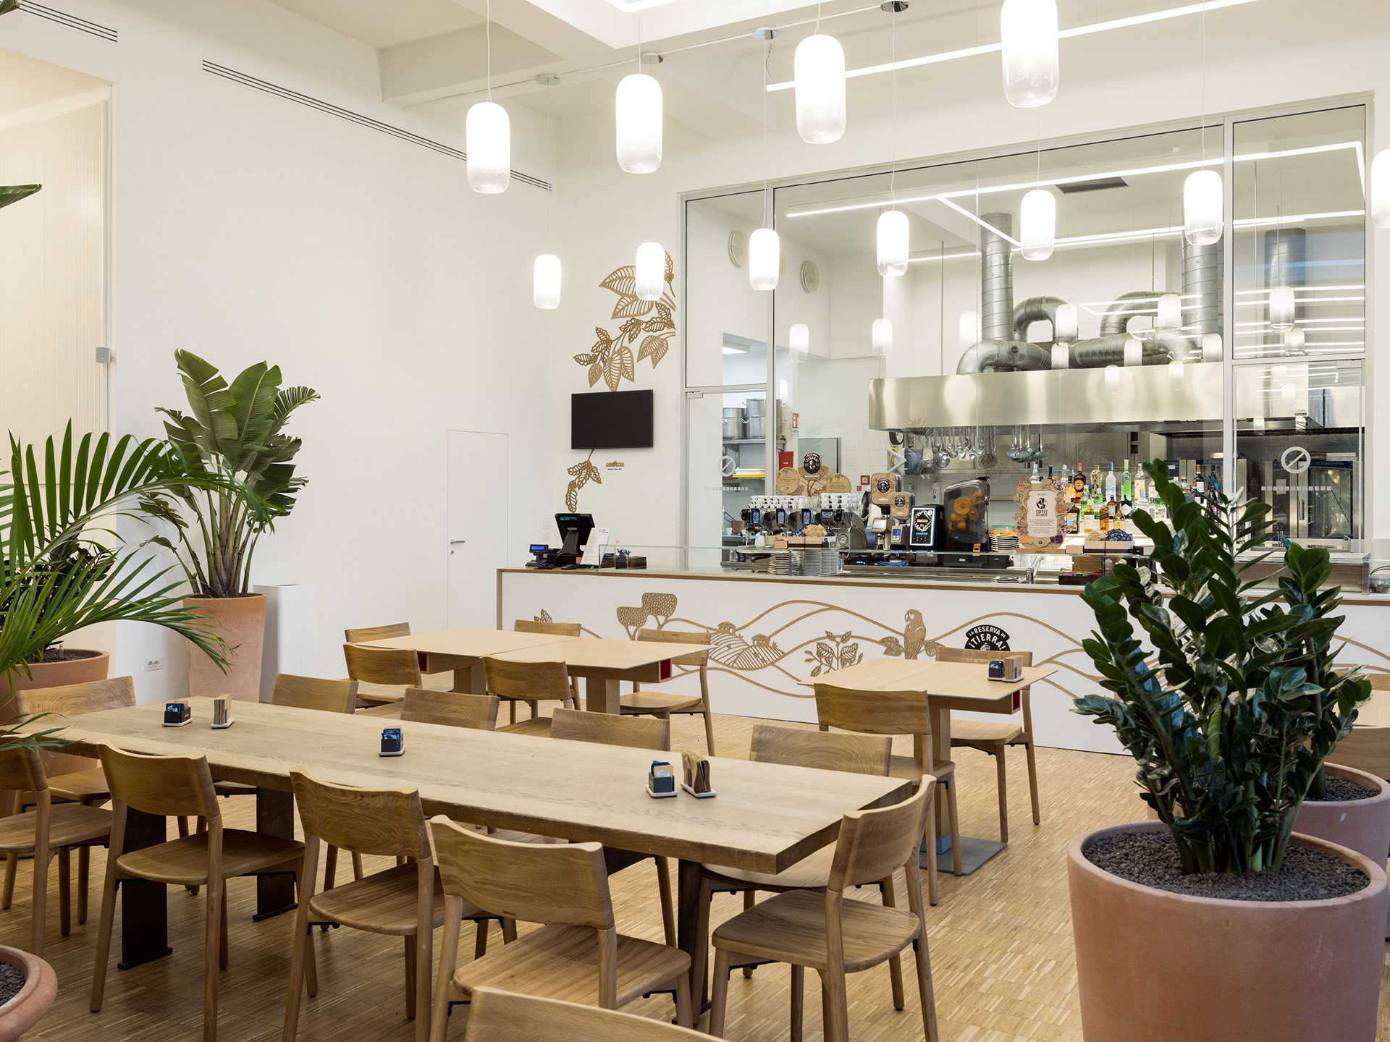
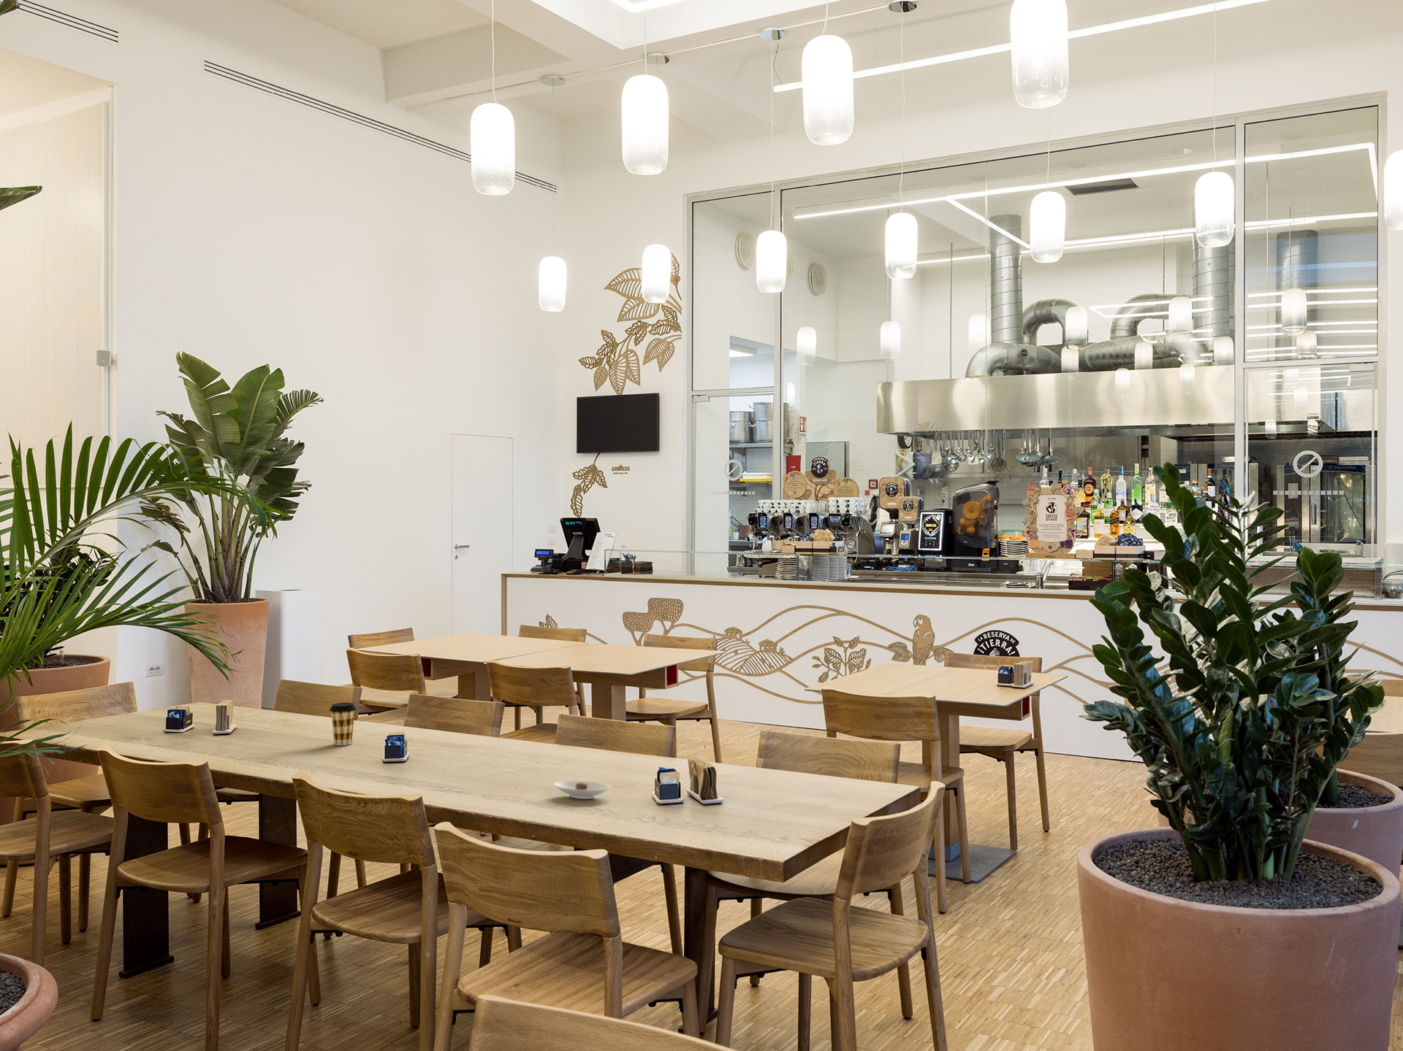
+ coffee cup [329,702,357,746]
+ saucer [553,781,611,800]
